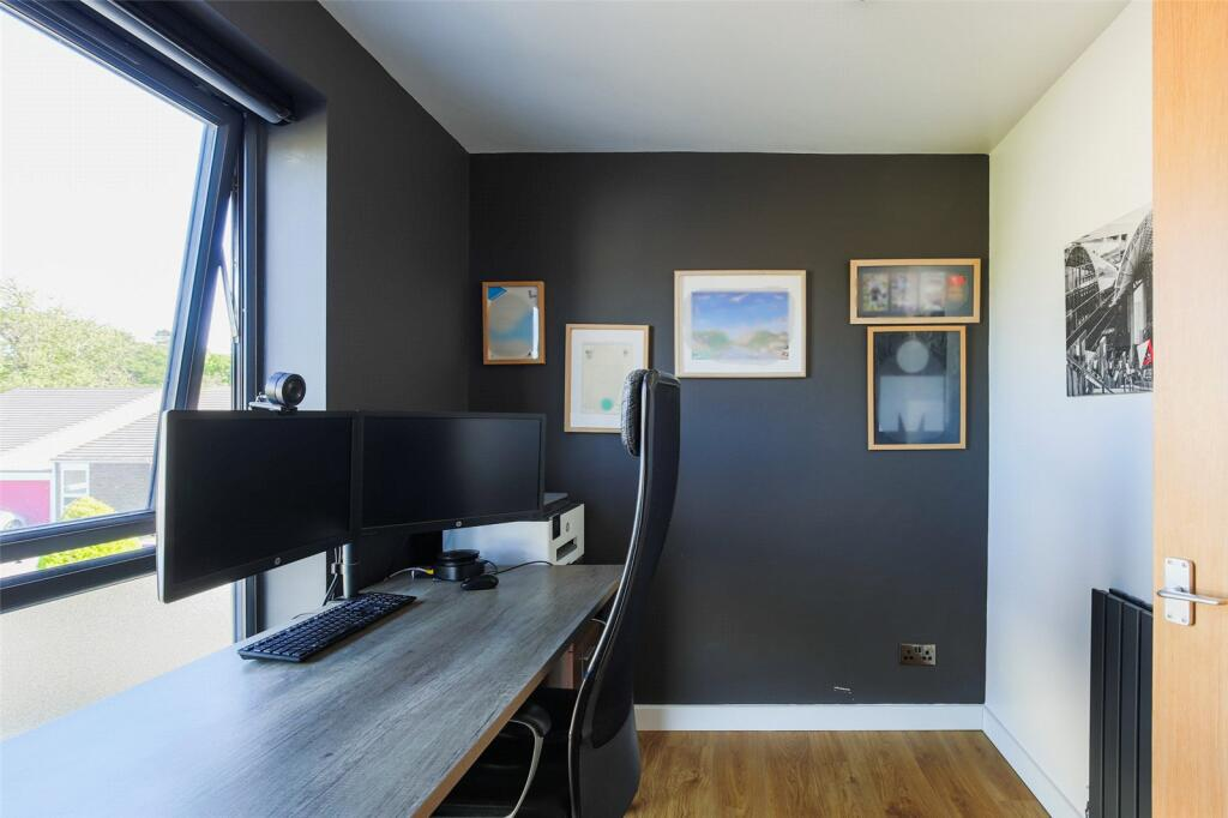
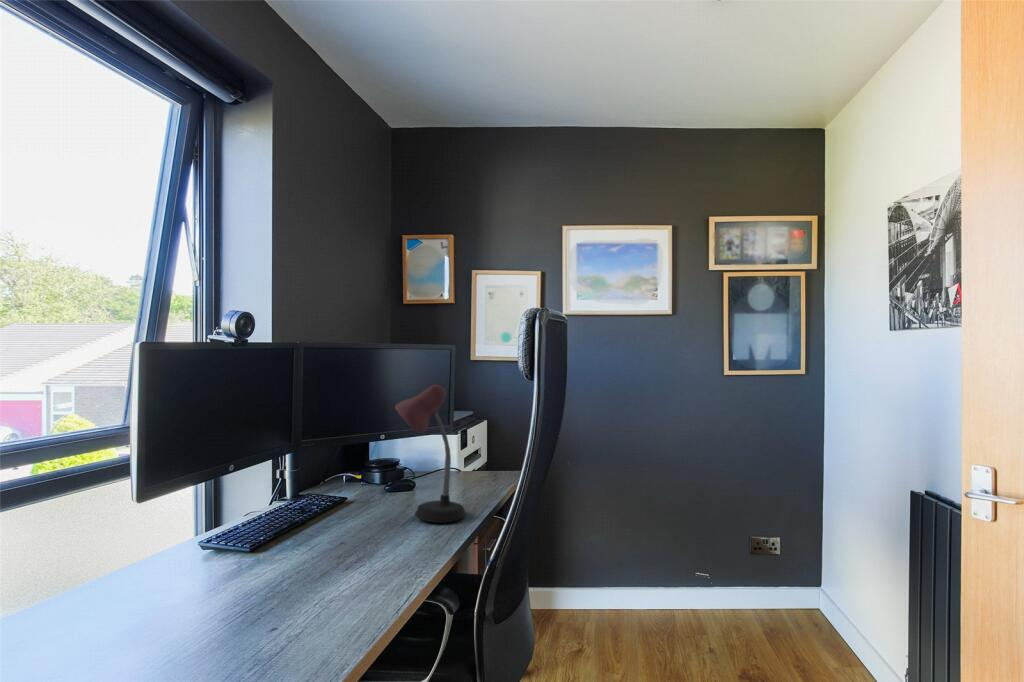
+ desk lamp [394,384,466,524]
